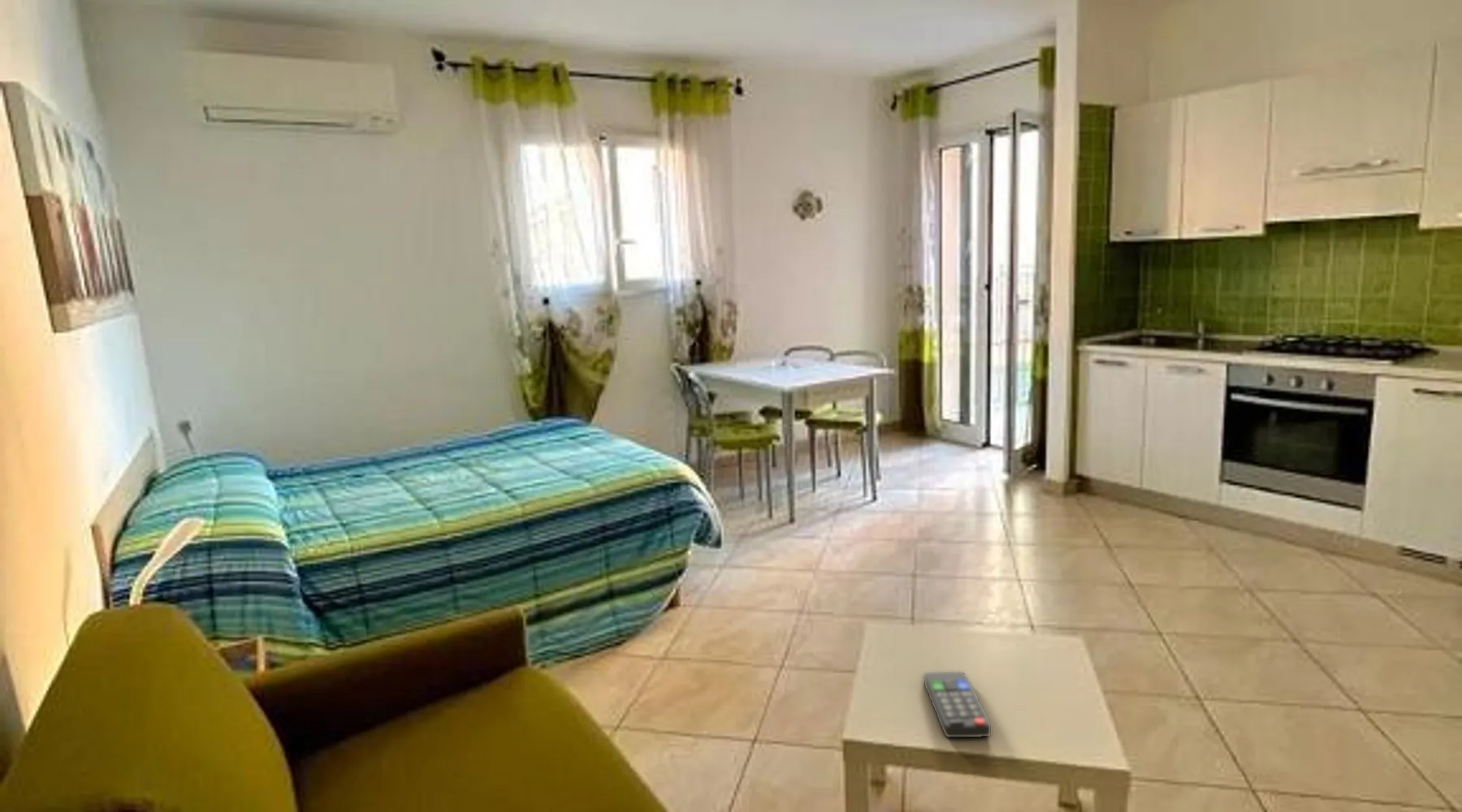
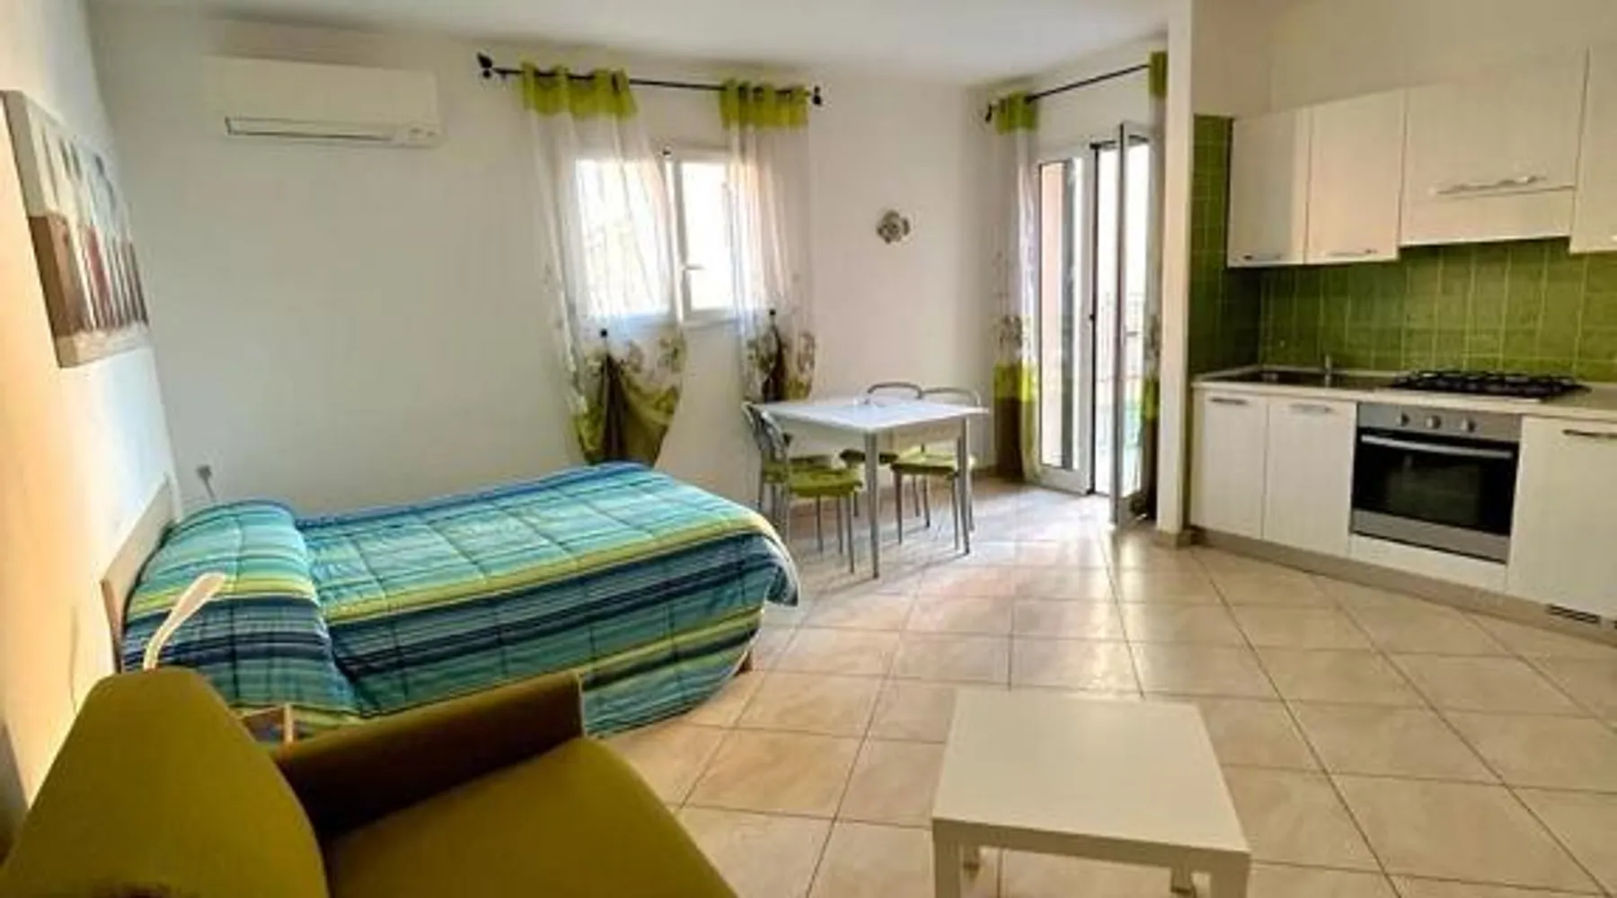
- remote control [923,671,992,738]
